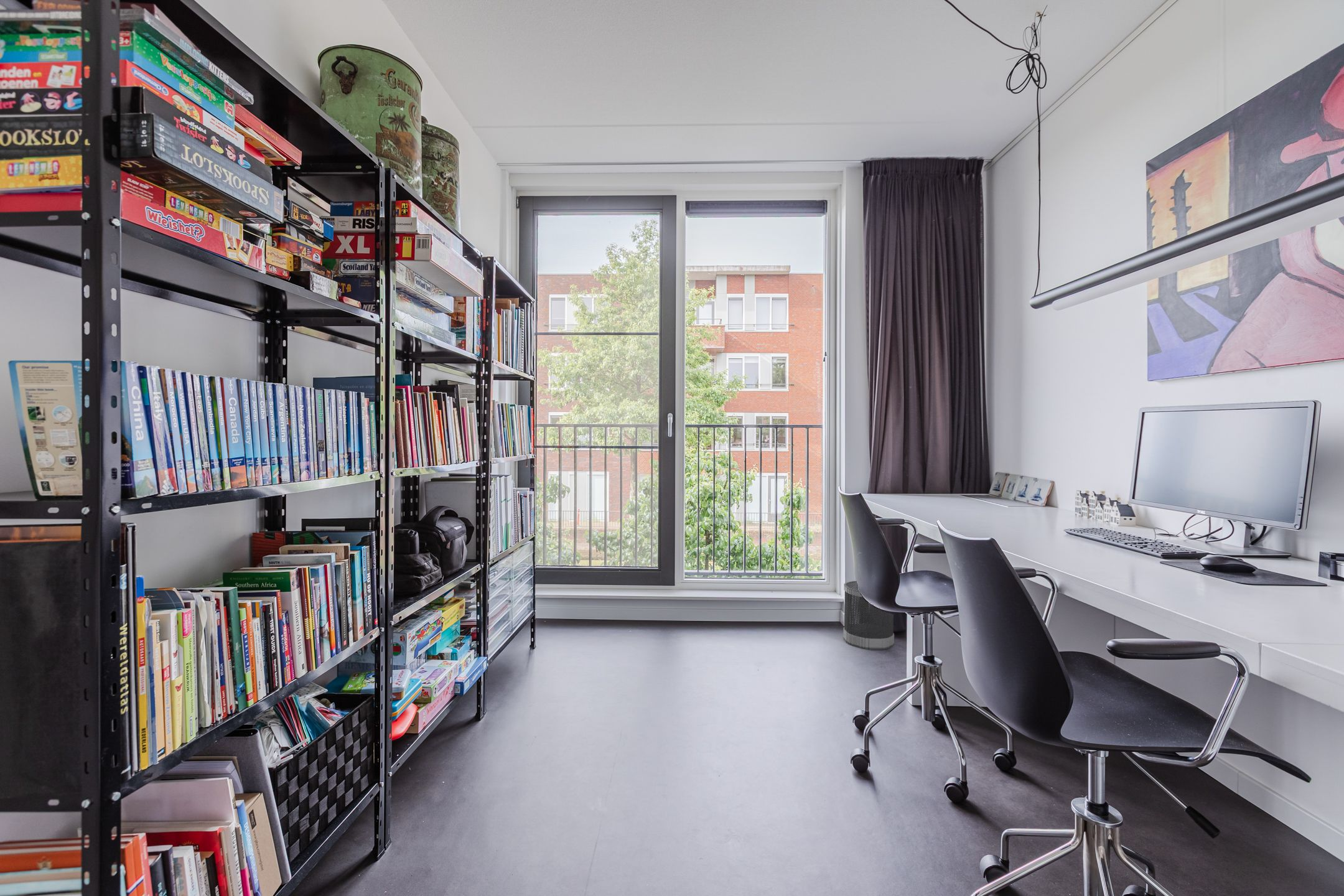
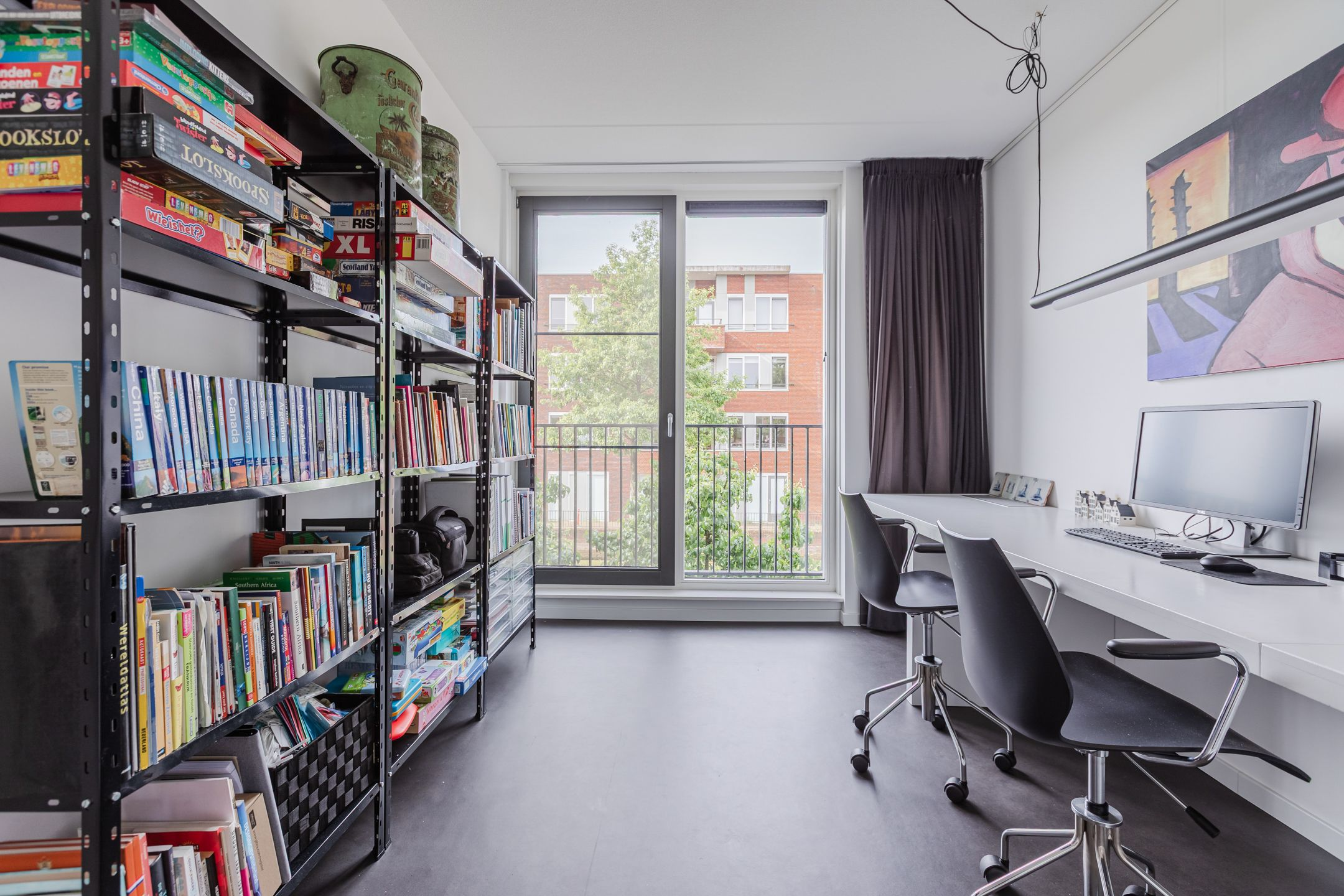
- wastebasket [842,580,895,650]
